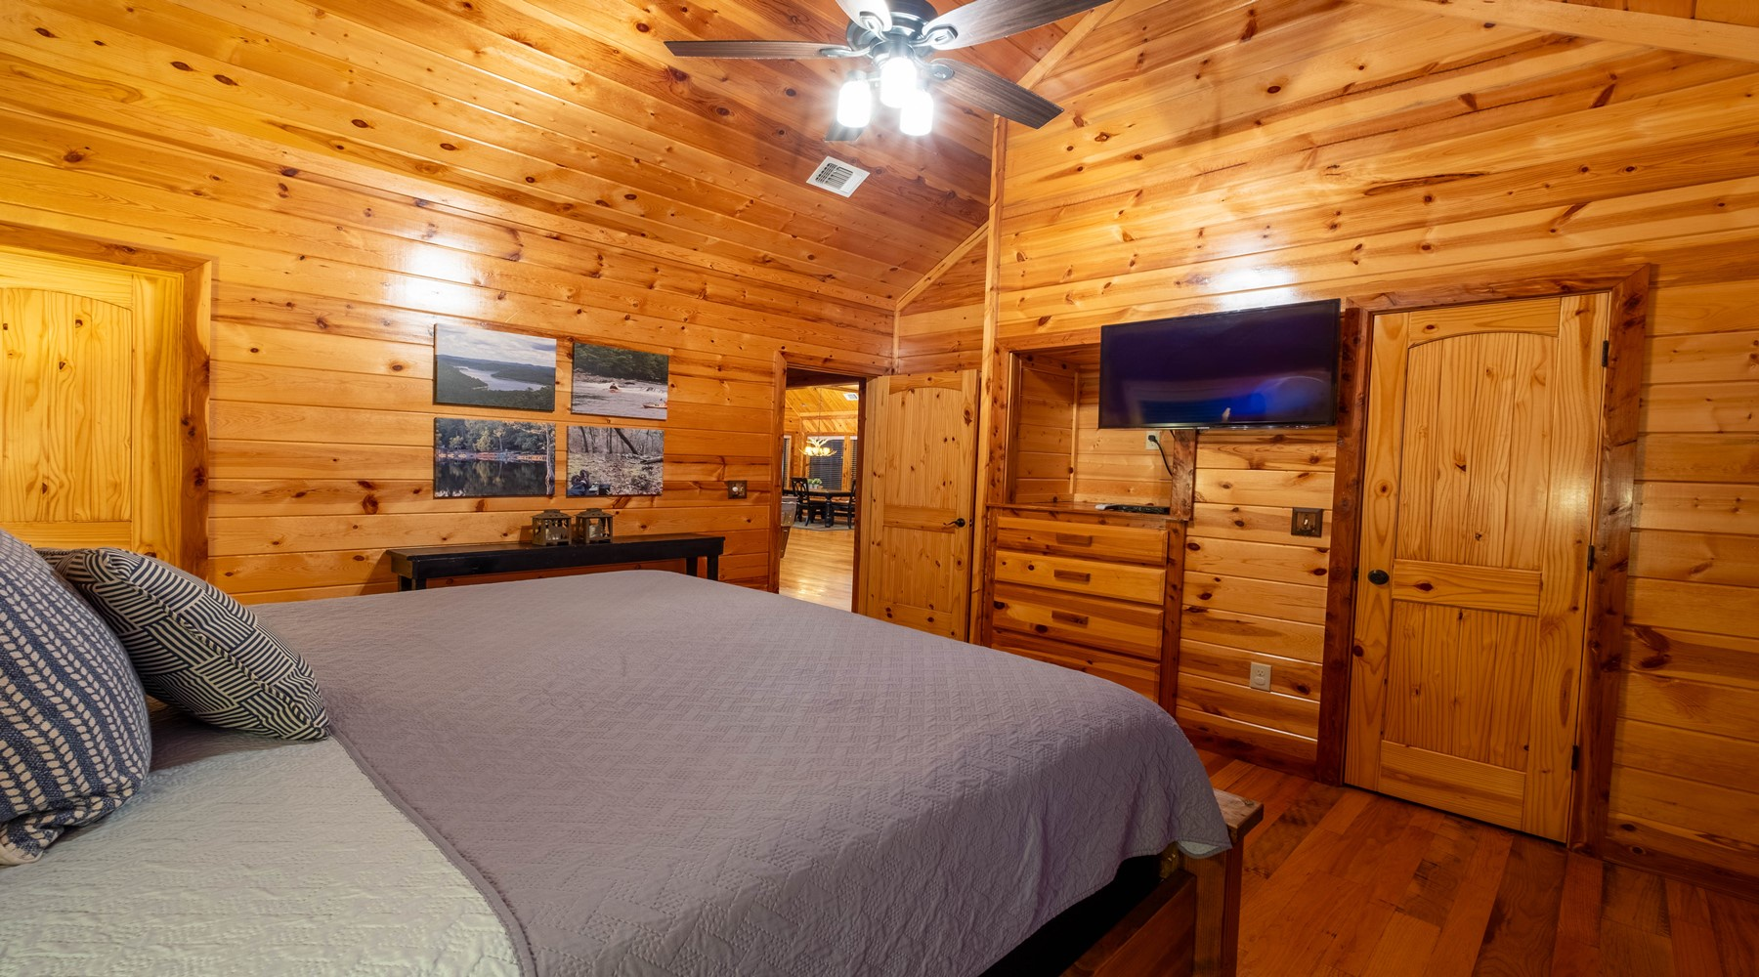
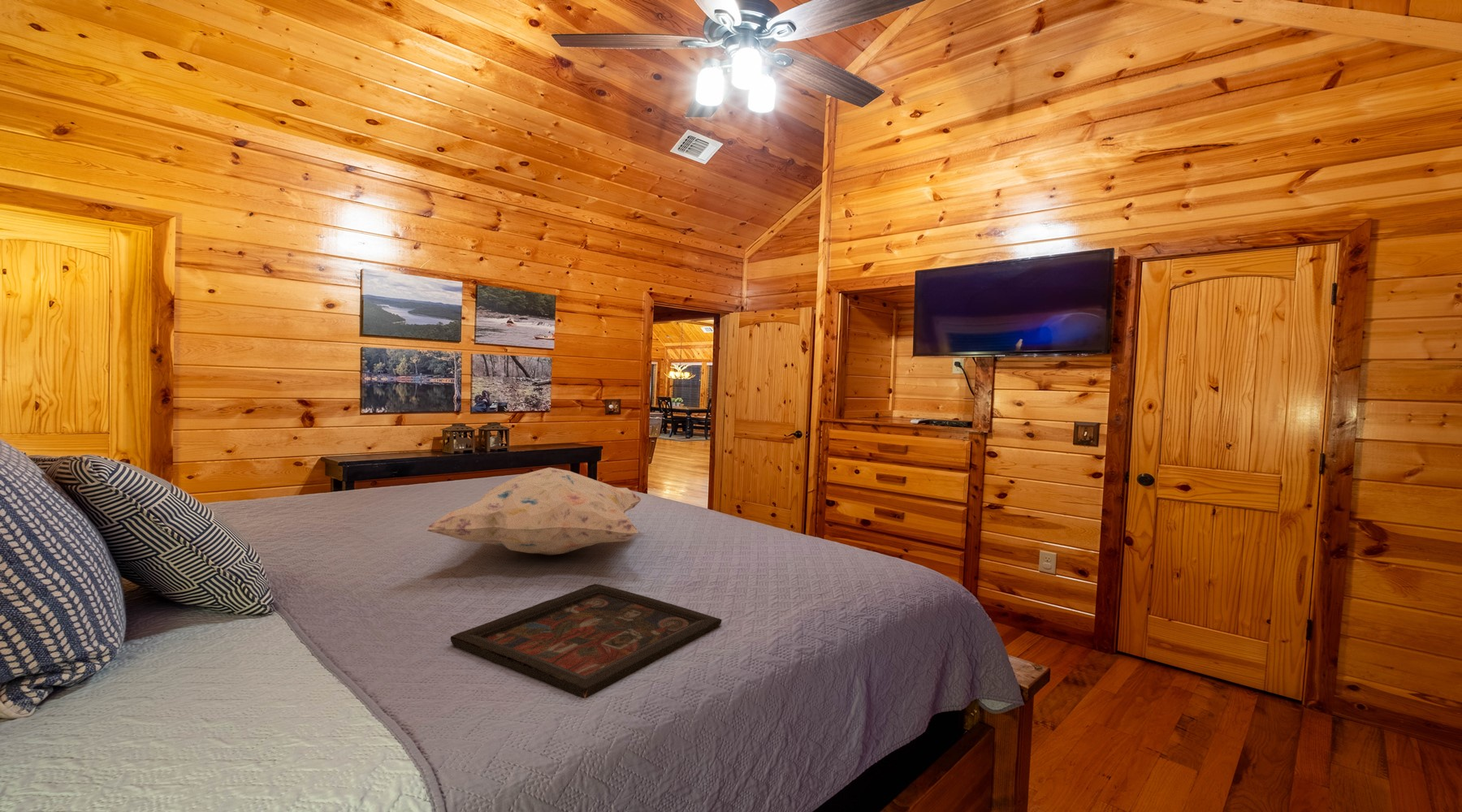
+ decorative pillow [426,467,643,556]
+ decorative tray [450,583,723,699]
